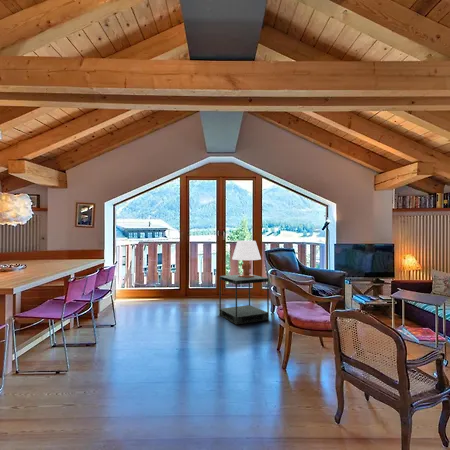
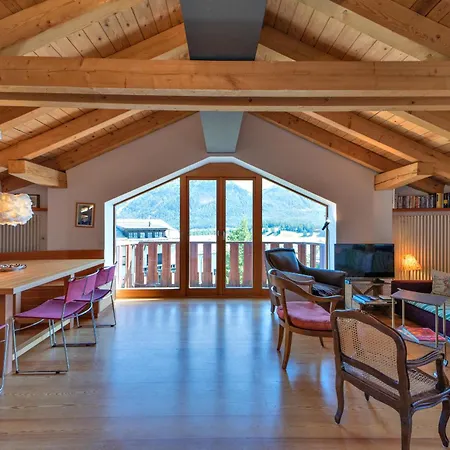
- side table [218,273,270,325]
- table lamp [231,240,262,278]
